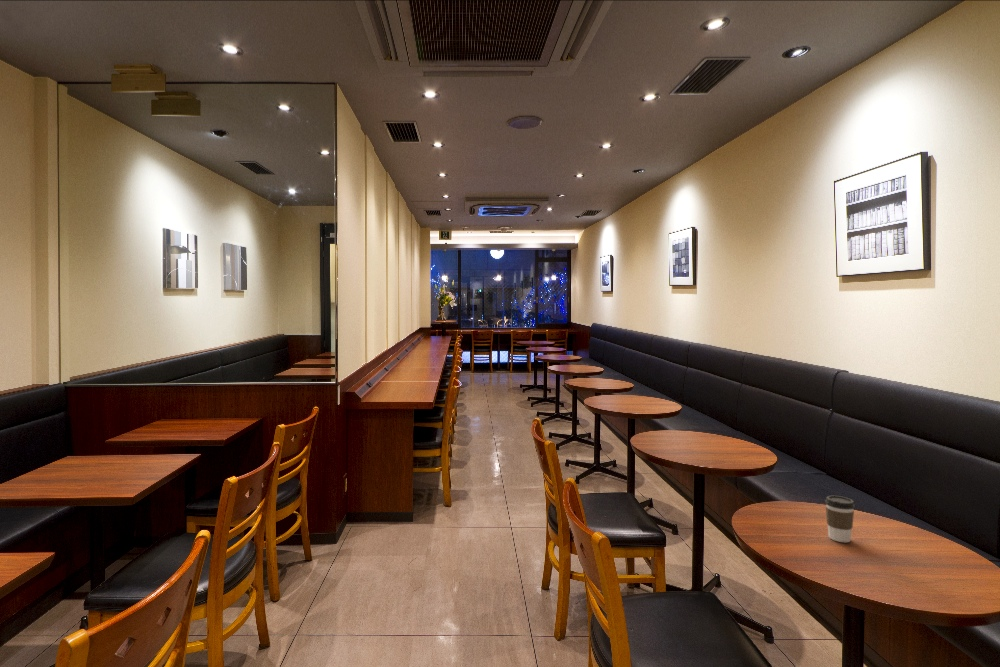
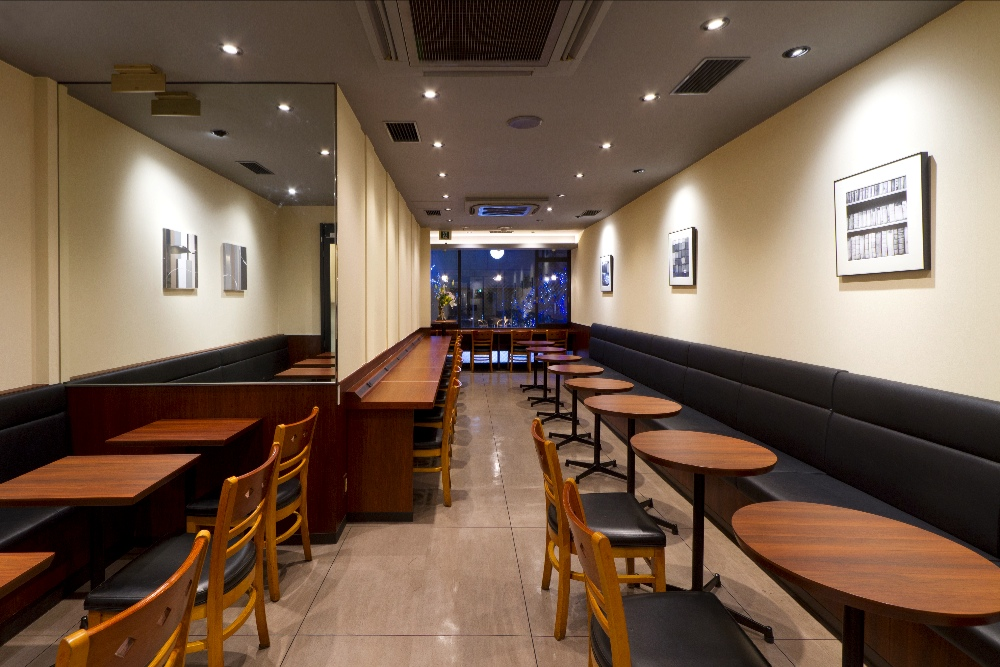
- coffee cup [824,495,856,543]
